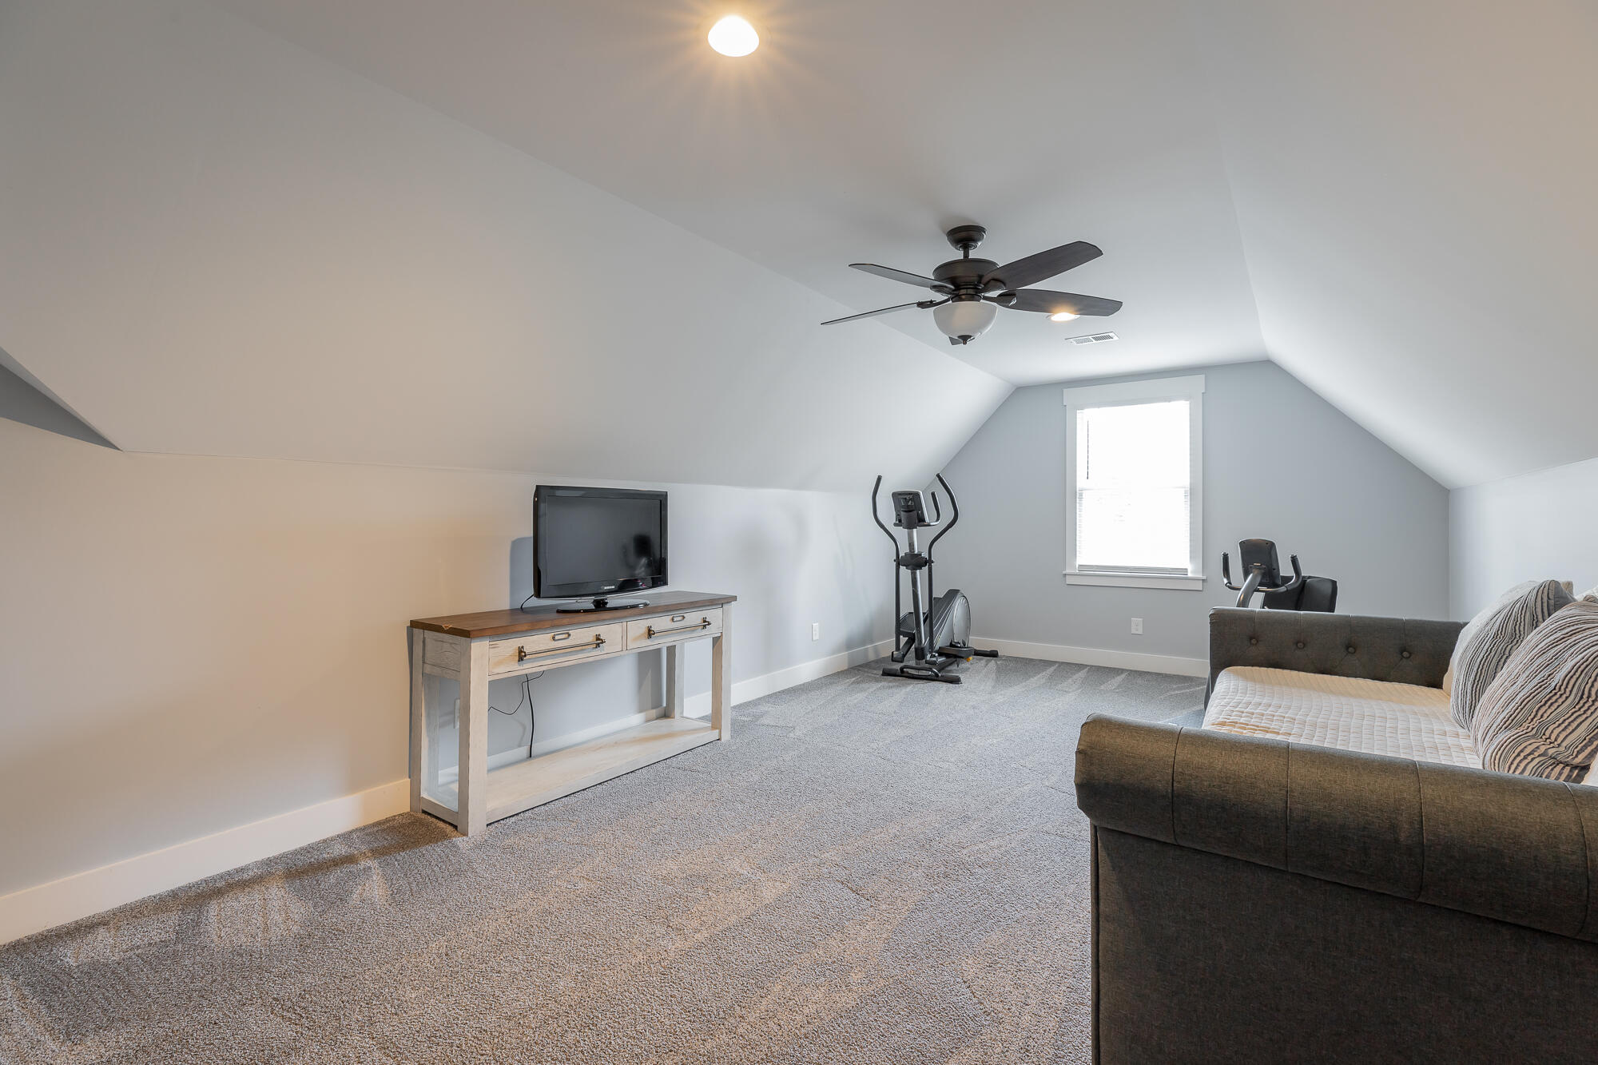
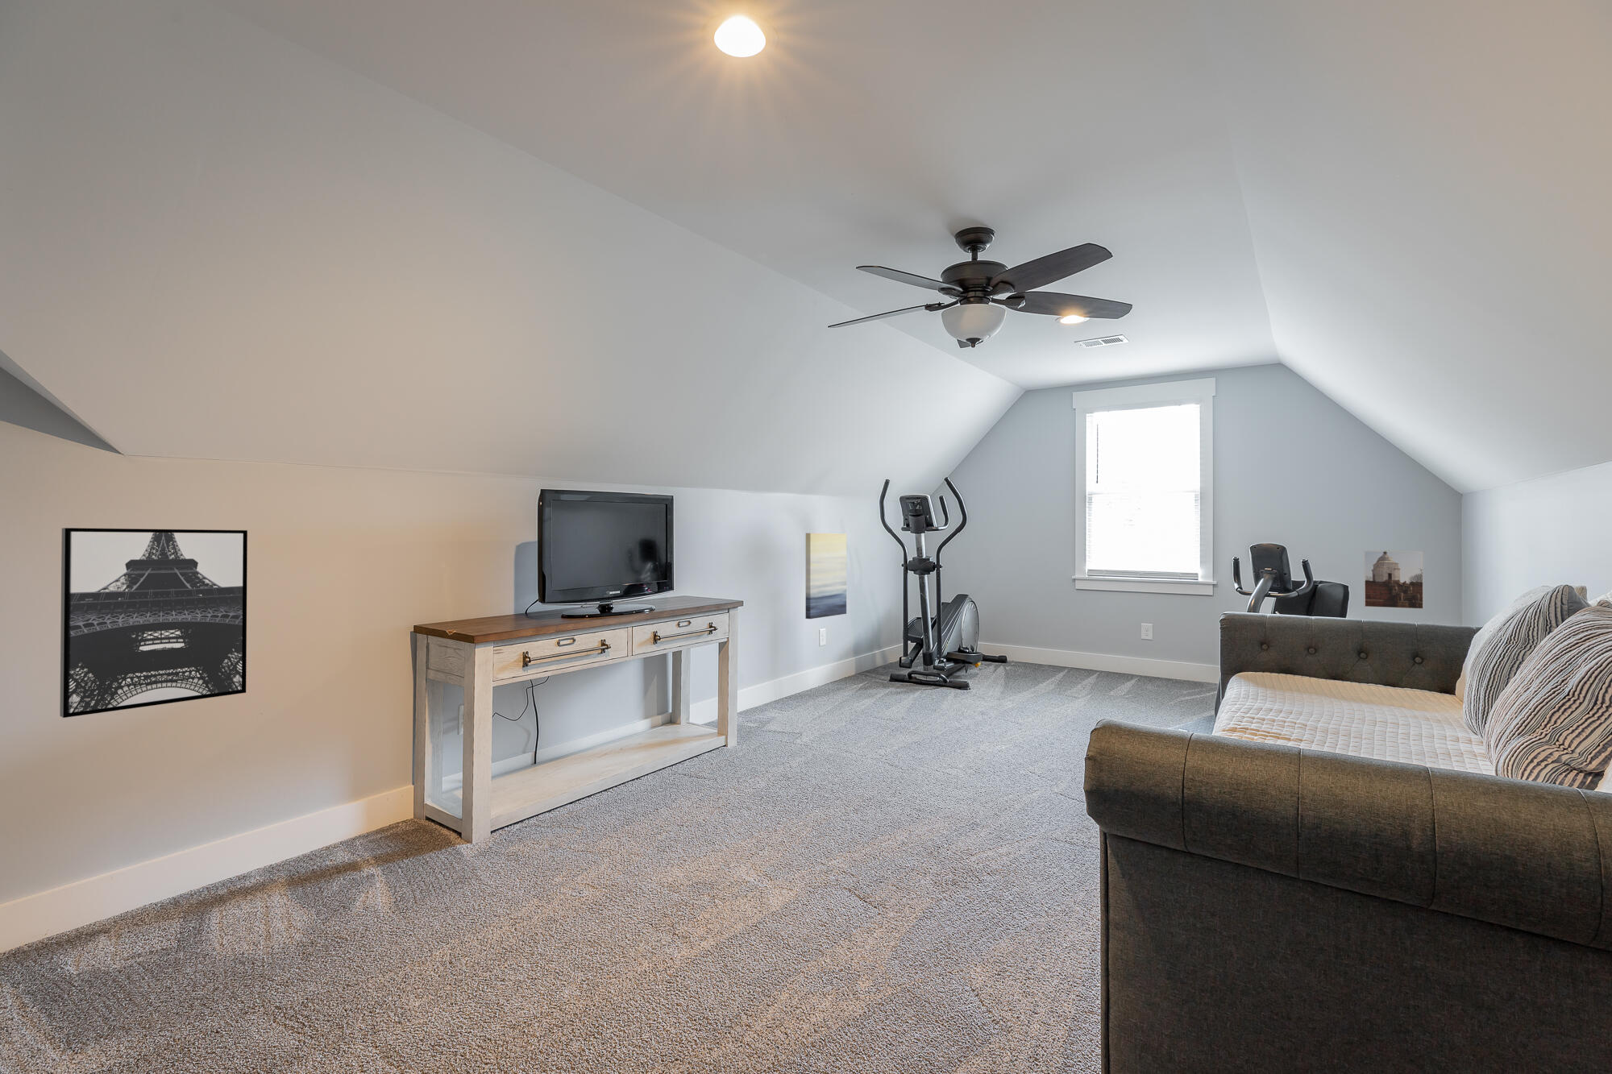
+ wall art [59,527,248,719]
+ wall art [804,532,847,620]
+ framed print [1363,550,1424,610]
